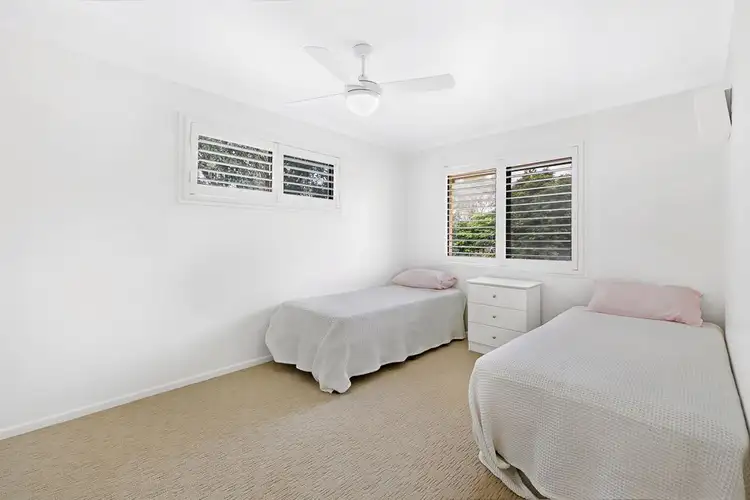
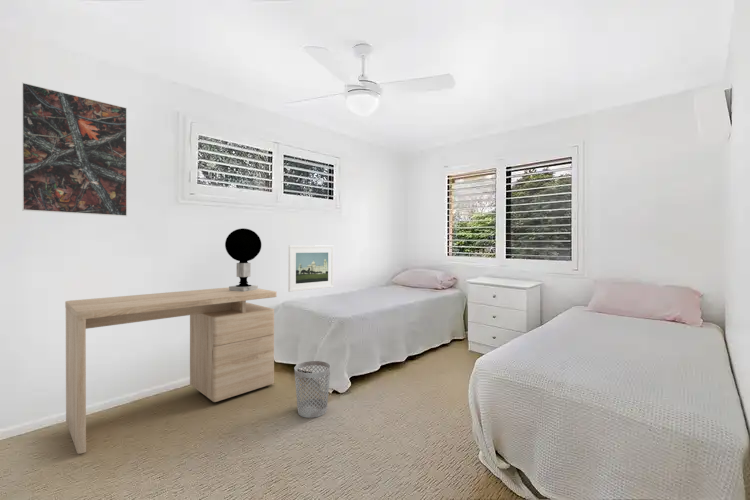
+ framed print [21,81,128,217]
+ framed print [287,244,335,293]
+ table lamp [224,227,262,292]
+ desk [64,286,277,455]
+ wastebasket [293,360,332,419]
